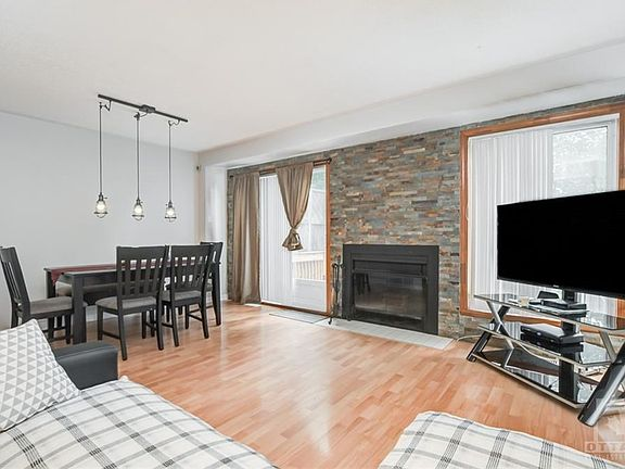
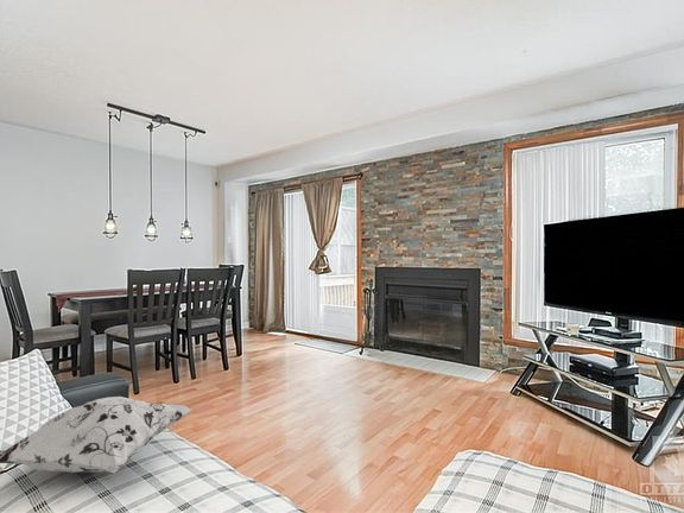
+ decorative pillow [0,395,192,475]
